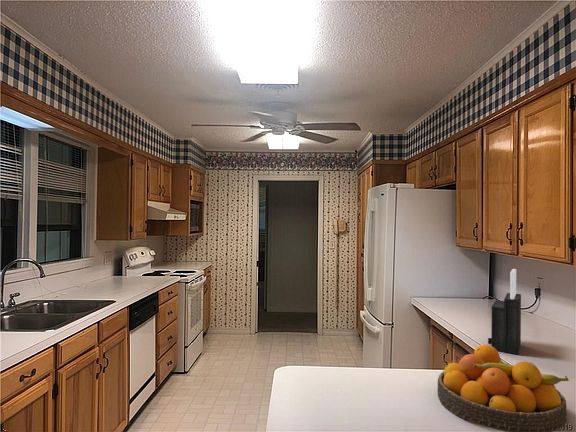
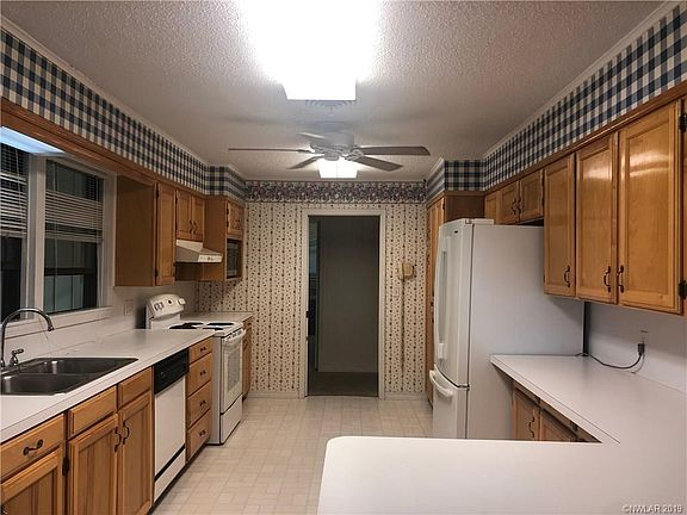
- fruit bowl [436,343,570,432]
- knife block [487,268,522,355]
